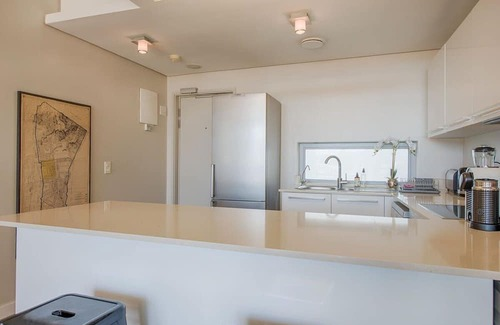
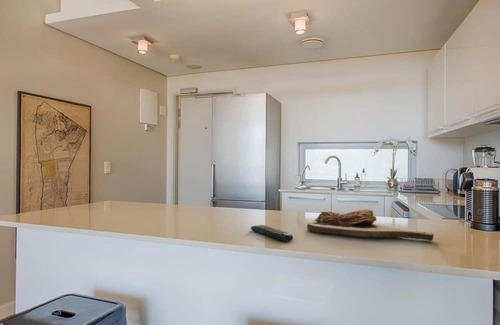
+ remote control [250,224,294,243]
+ cutting board [306,208,435,242]
